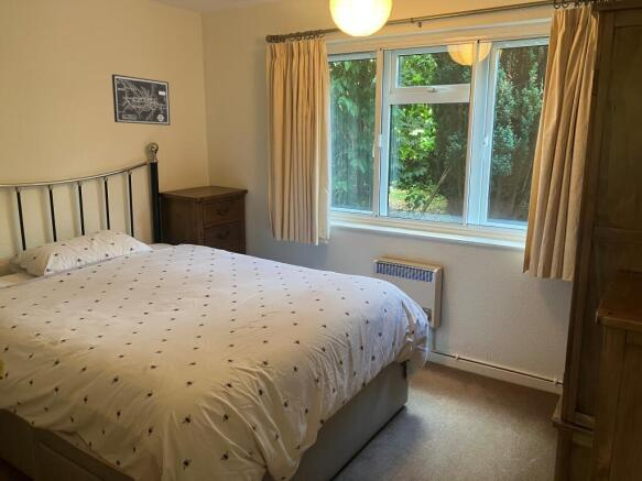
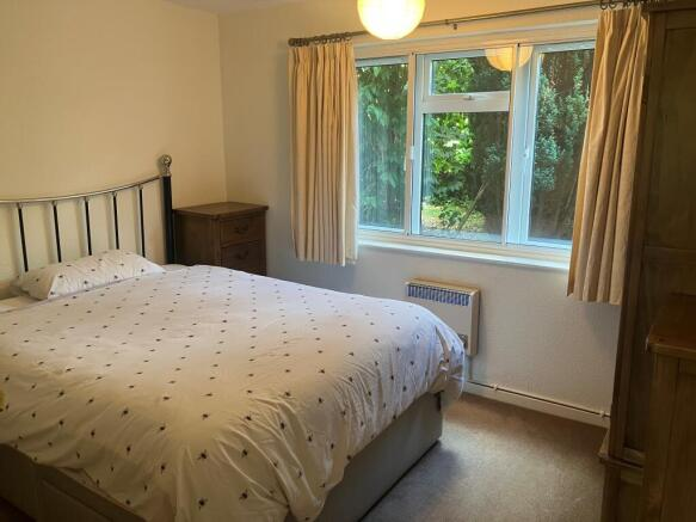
- wall art [111,74,172,127]
